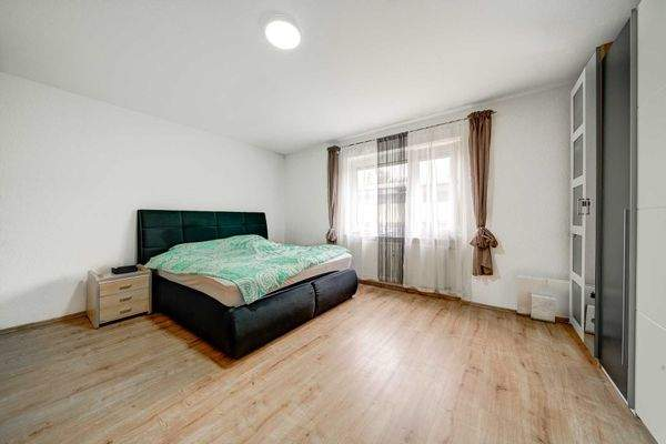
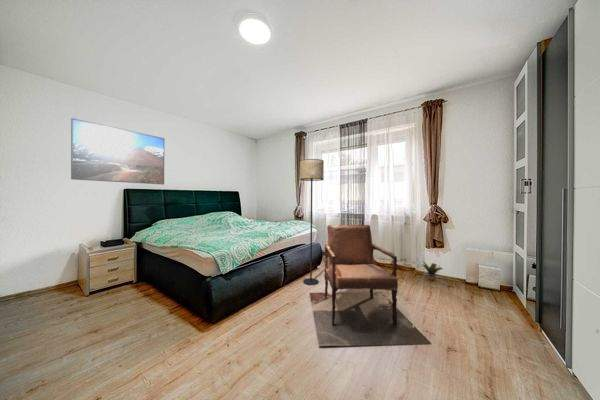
+ floor lamp [299,158,325,286]
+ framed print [70,117,165,186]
+ potted plant [421,260,444,281]
+ armchair [309,224,432,347]
